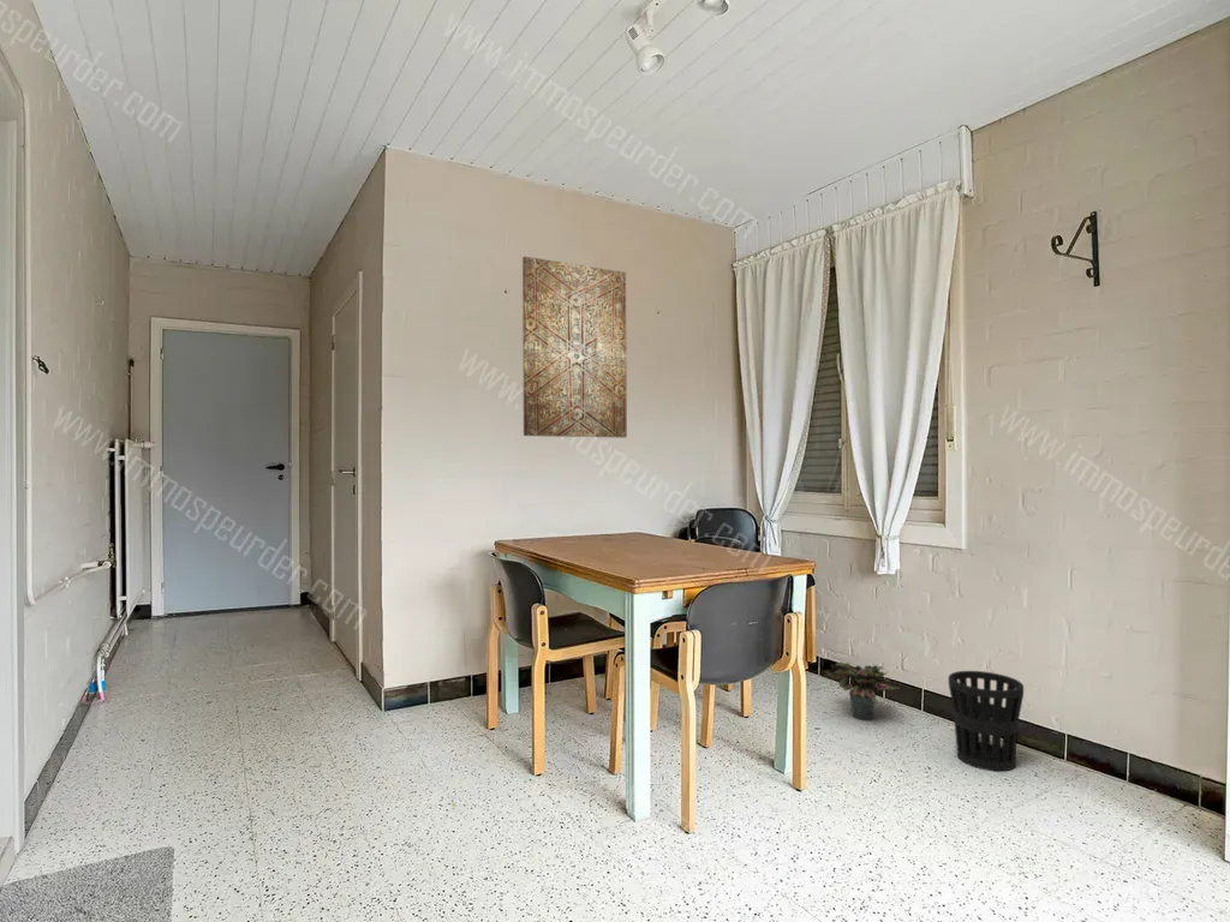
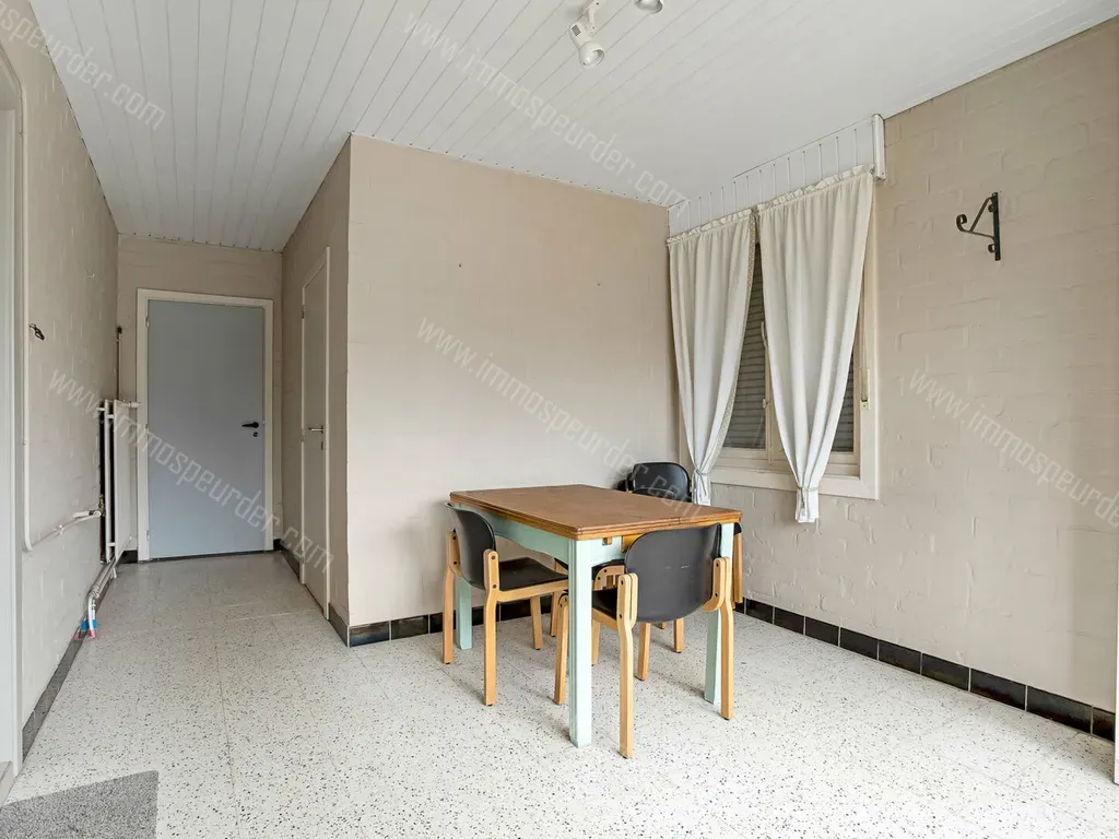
- wall art [521,256,628,438]
- wastebasket [948,670,1025,772]
- potted plant [826,661,901,722]
